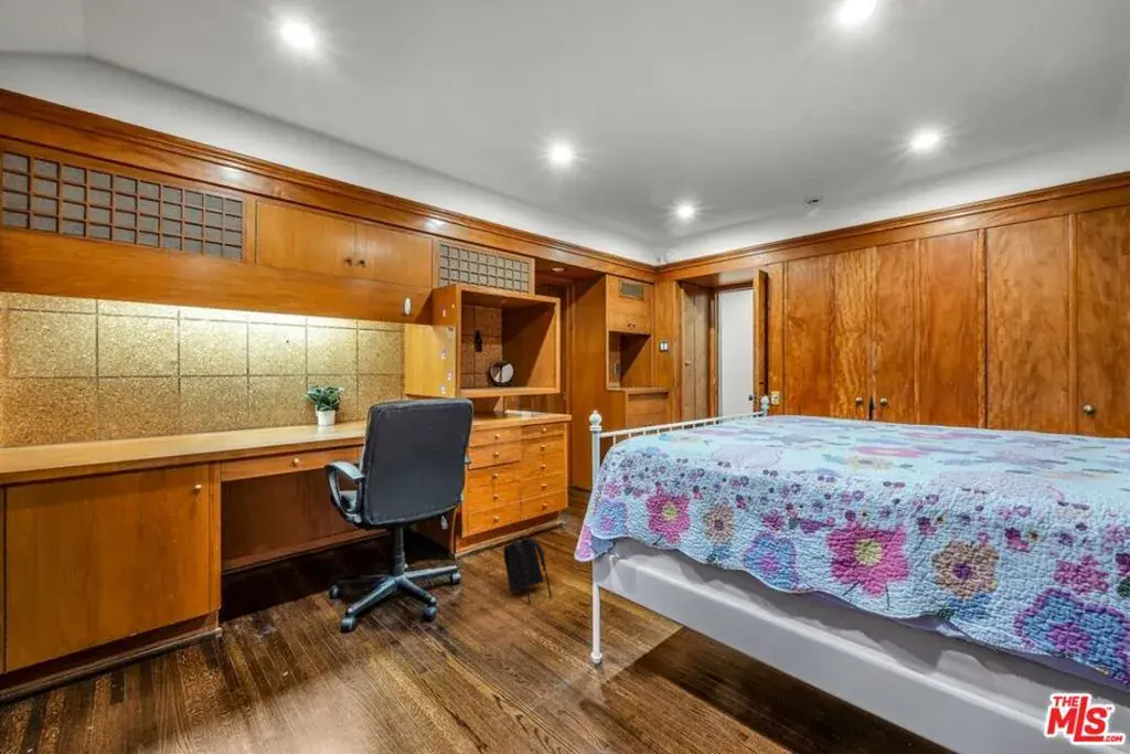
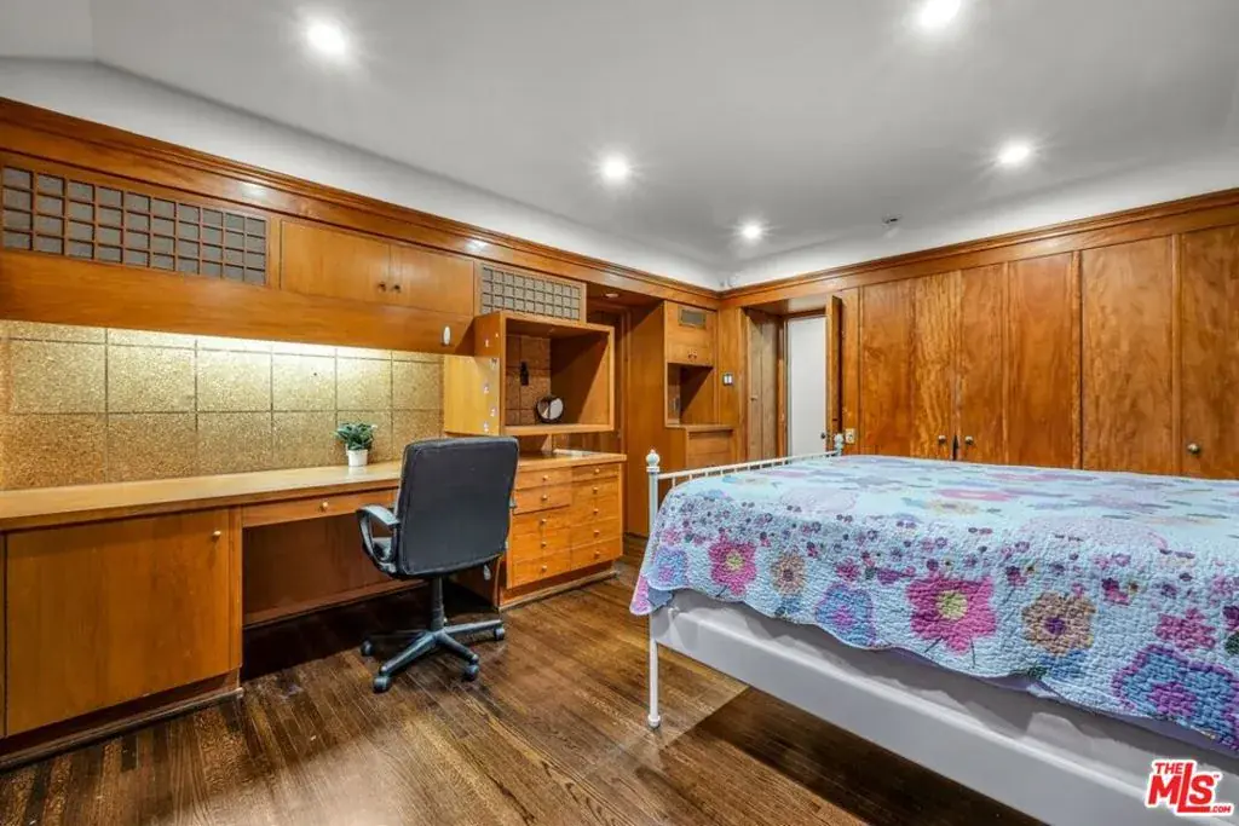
- backpack [502,533,553,605]
